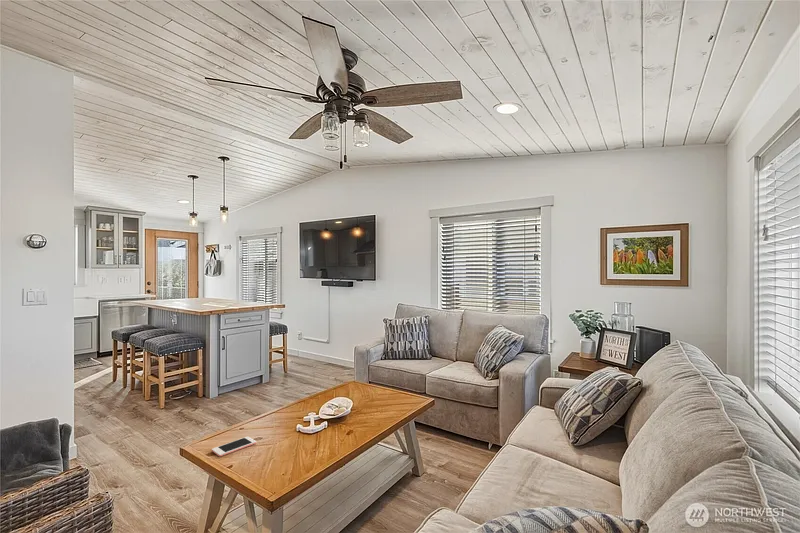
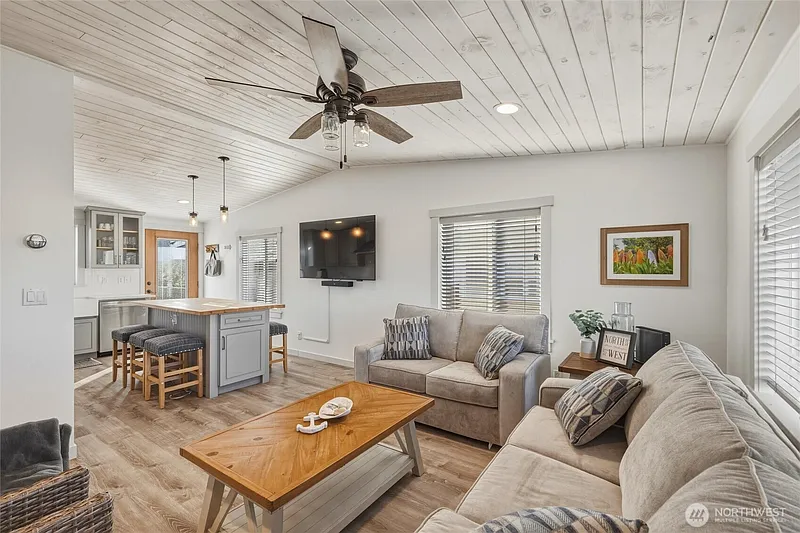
- cell phone [211,436,257,457]
